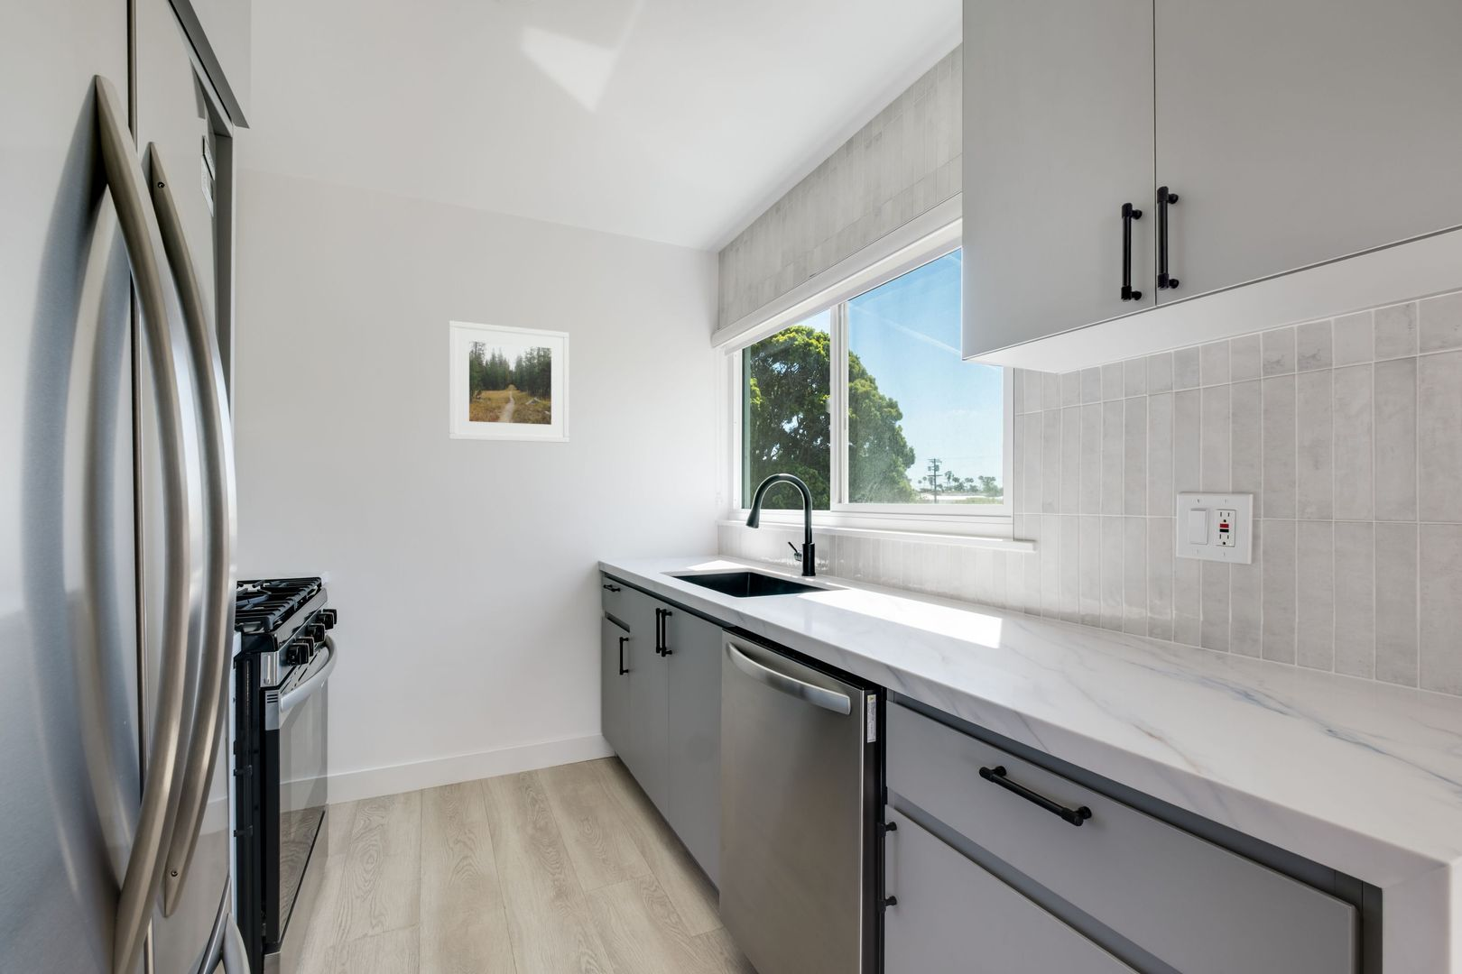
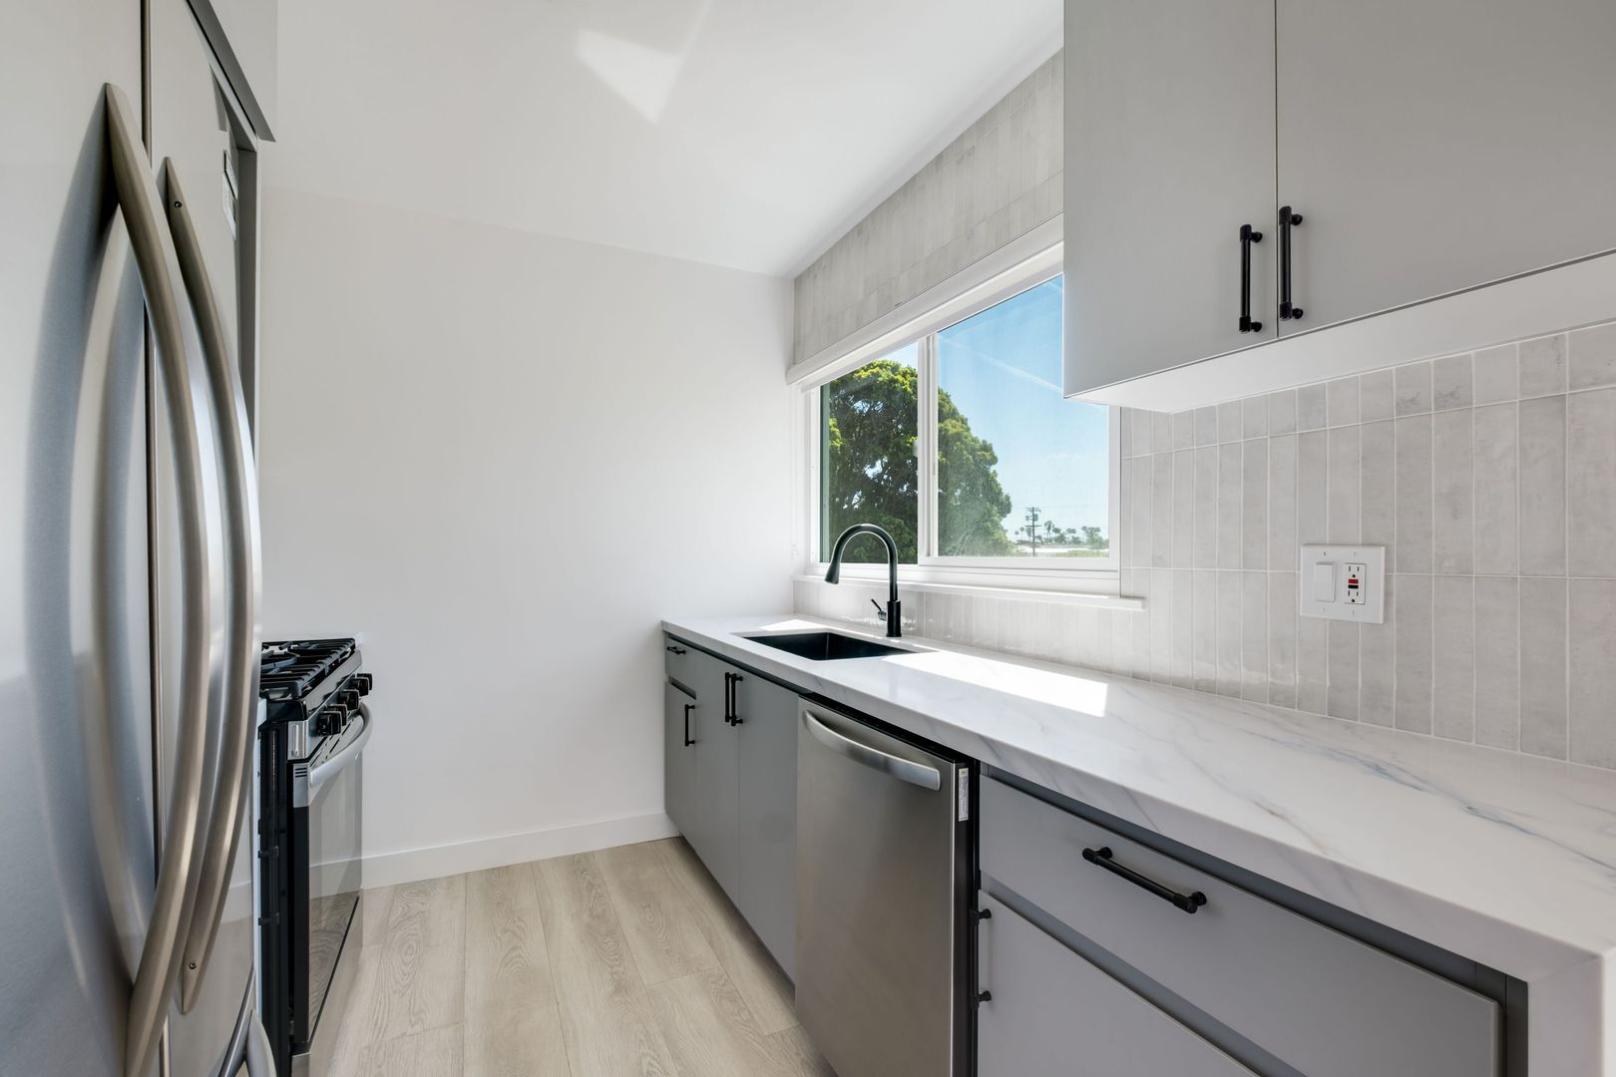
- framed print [448,321,570,444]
